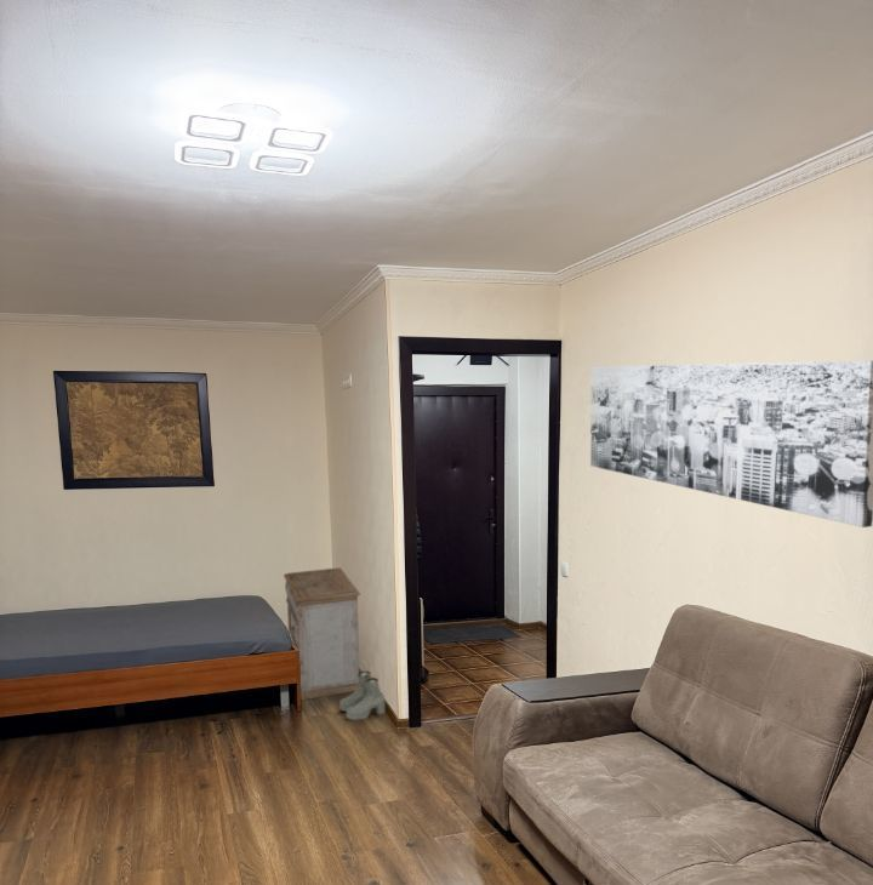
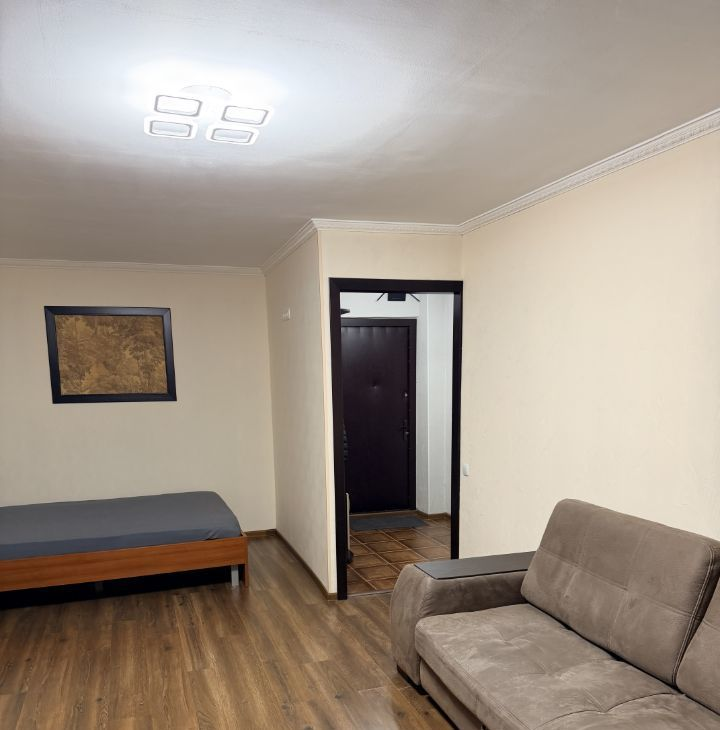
- boots [338,669,386,721]
- wall art [589,359,873,529]
- nightstand [283,566,361,700]
